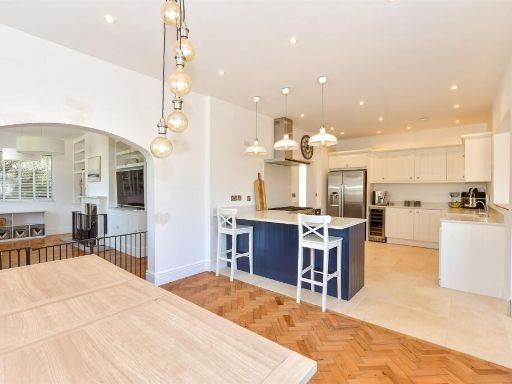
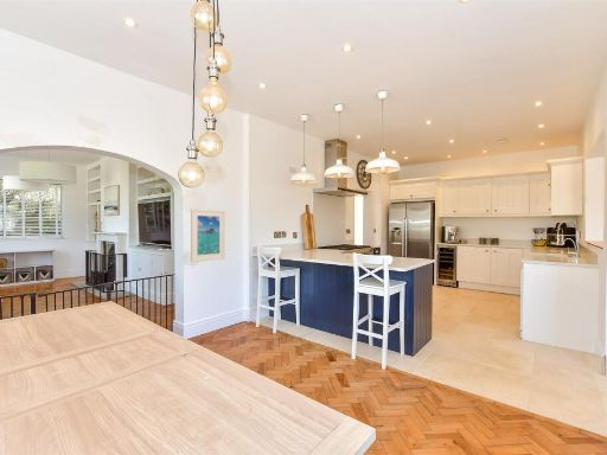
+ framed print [190,209,226,263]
